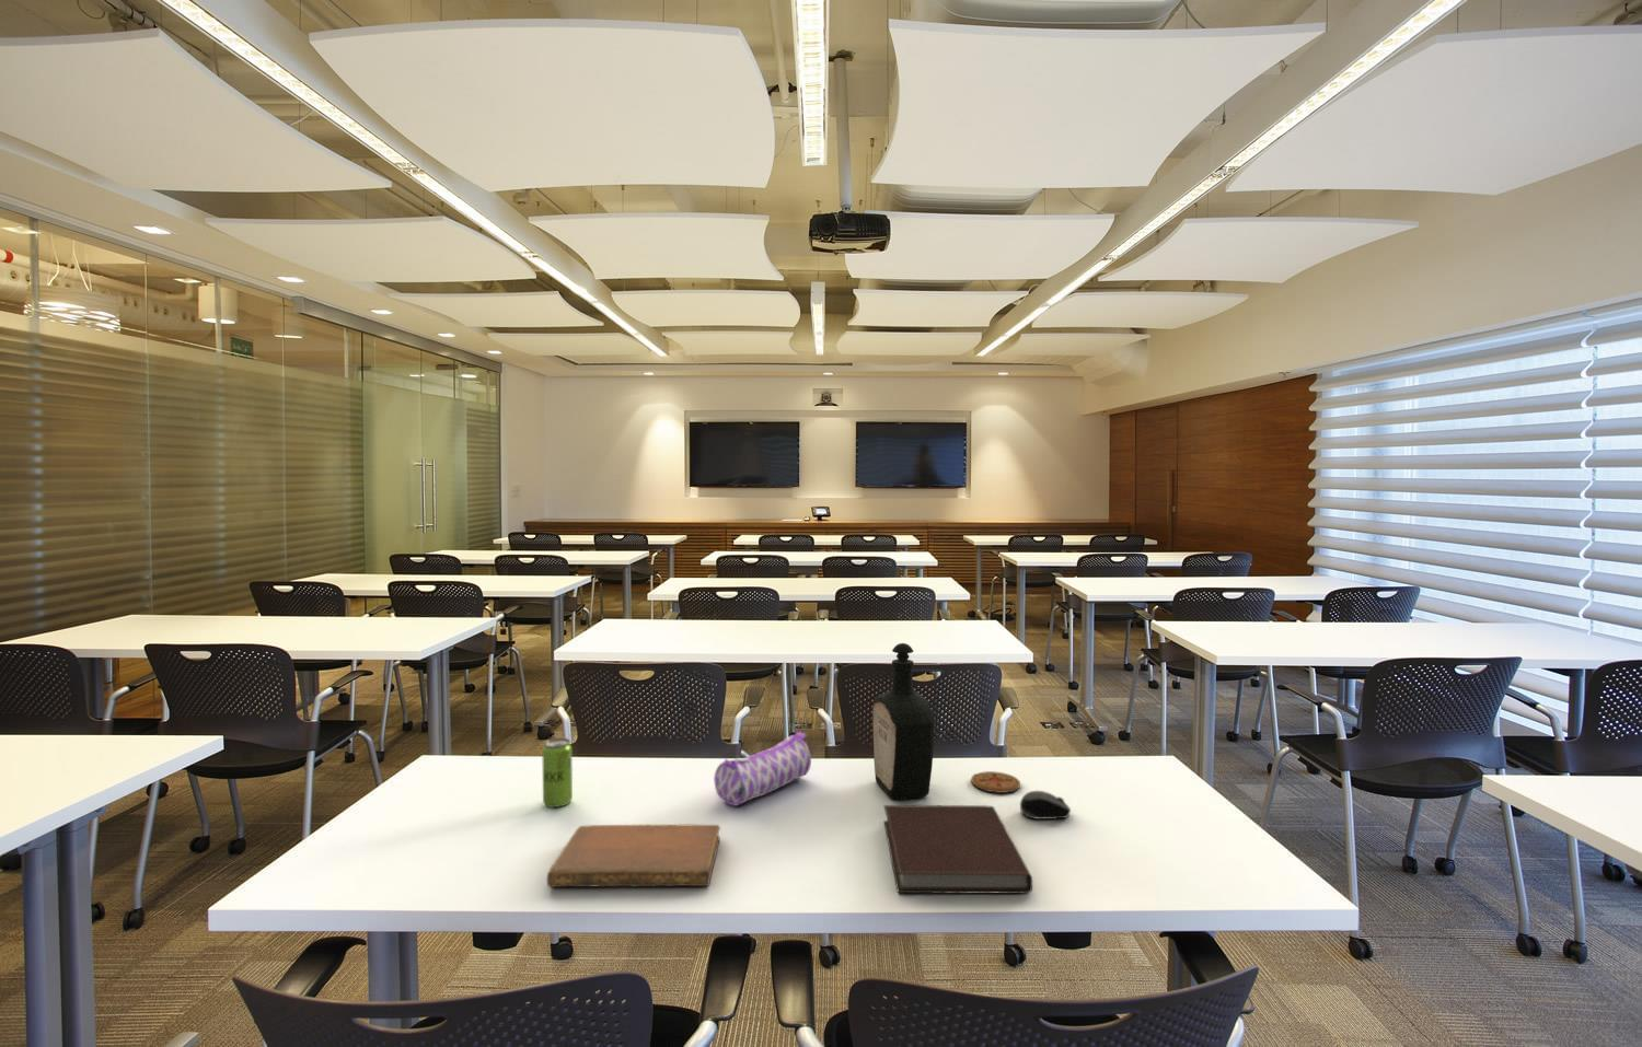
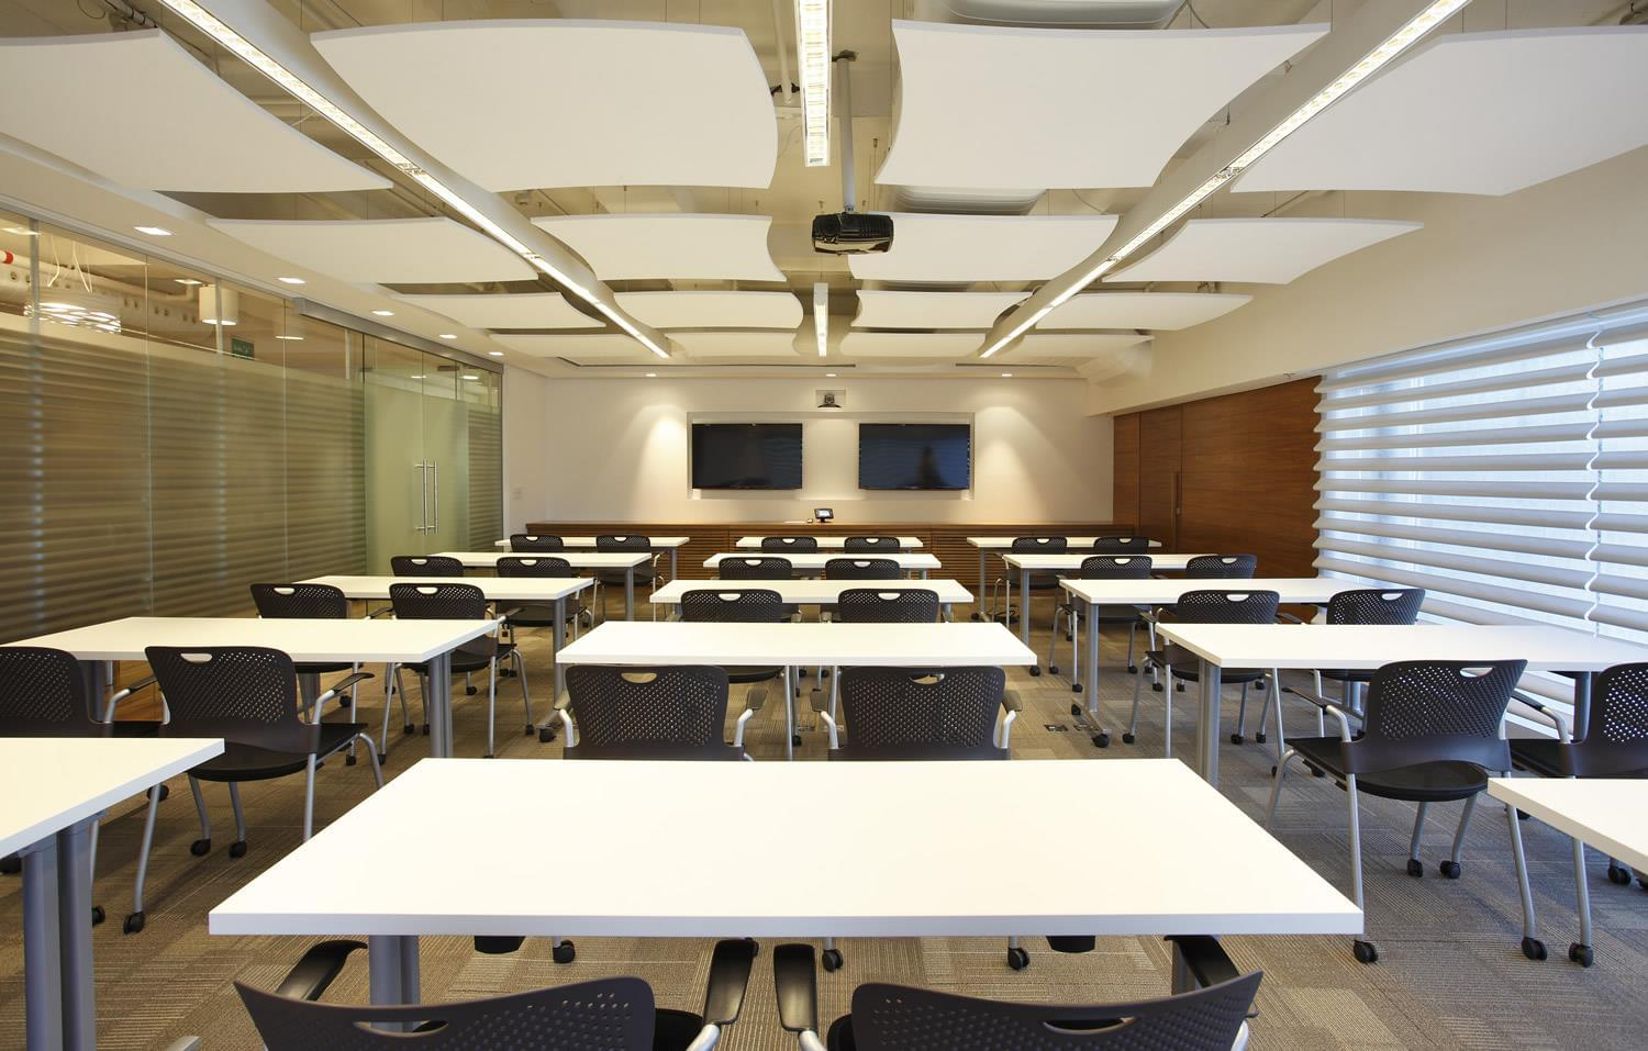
- bottle [871,643,936,801]
- notebook [546,823,722,888]
- computer mouse [1020,790,1071,821]
- beverage can [541,737,573,809]
- pencil case [712,731,813,808]
- coaster [969,771,1021,795]
- notebook [882,804,1033,895]
